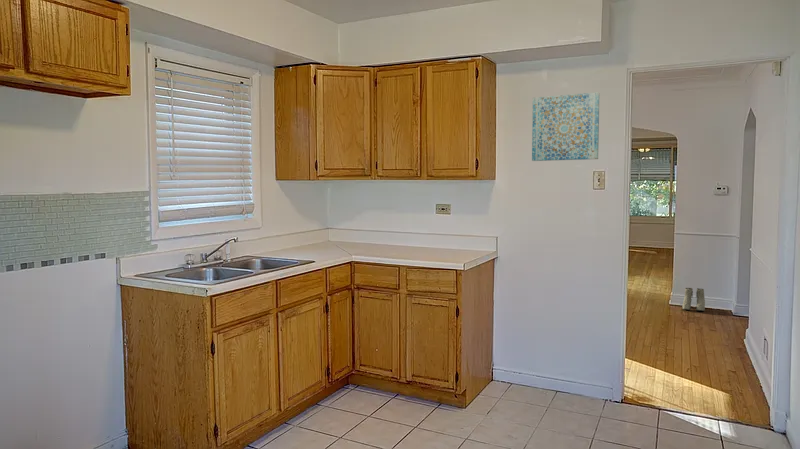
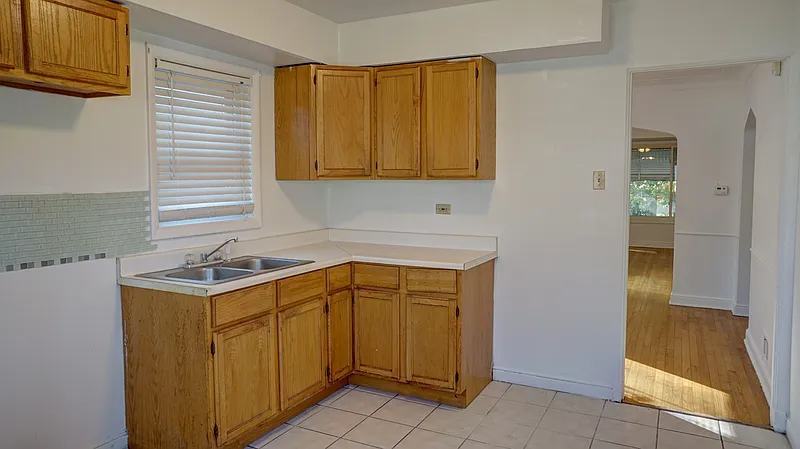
- boots [682,287,706,312]
- wall art [531,91,600,162]
